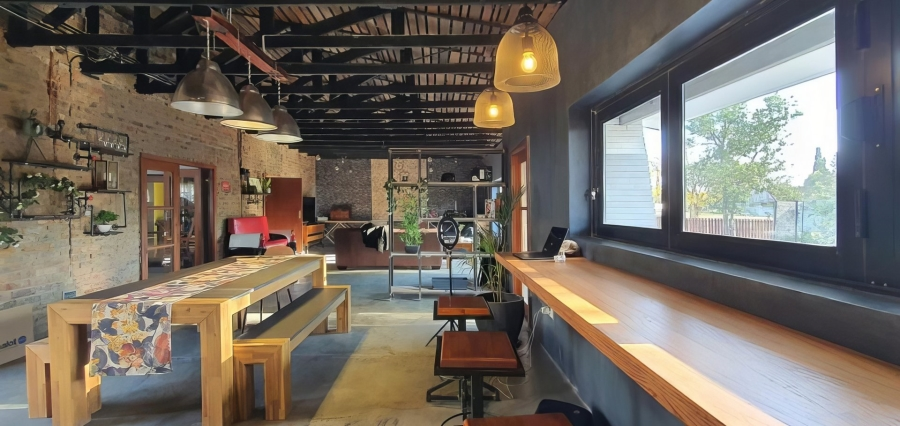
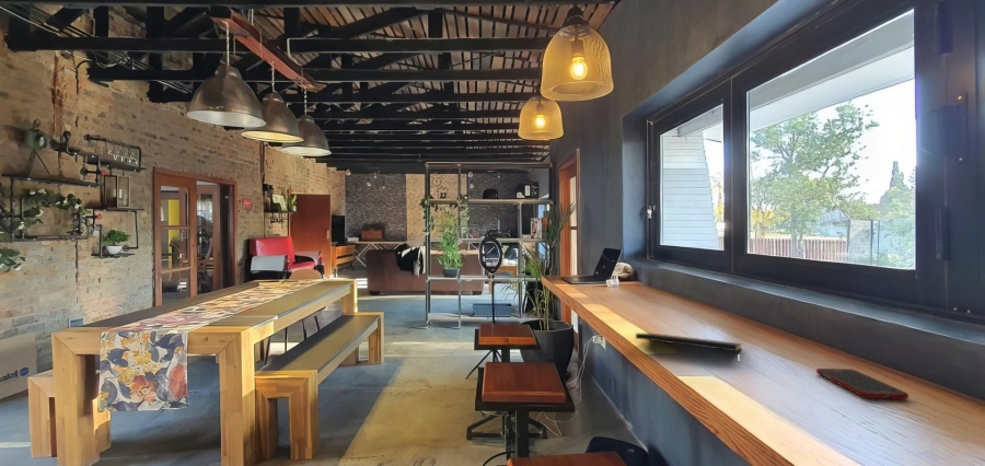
+ notepad [635,331,743,365]
+ cell phone [815,368,909,400]
